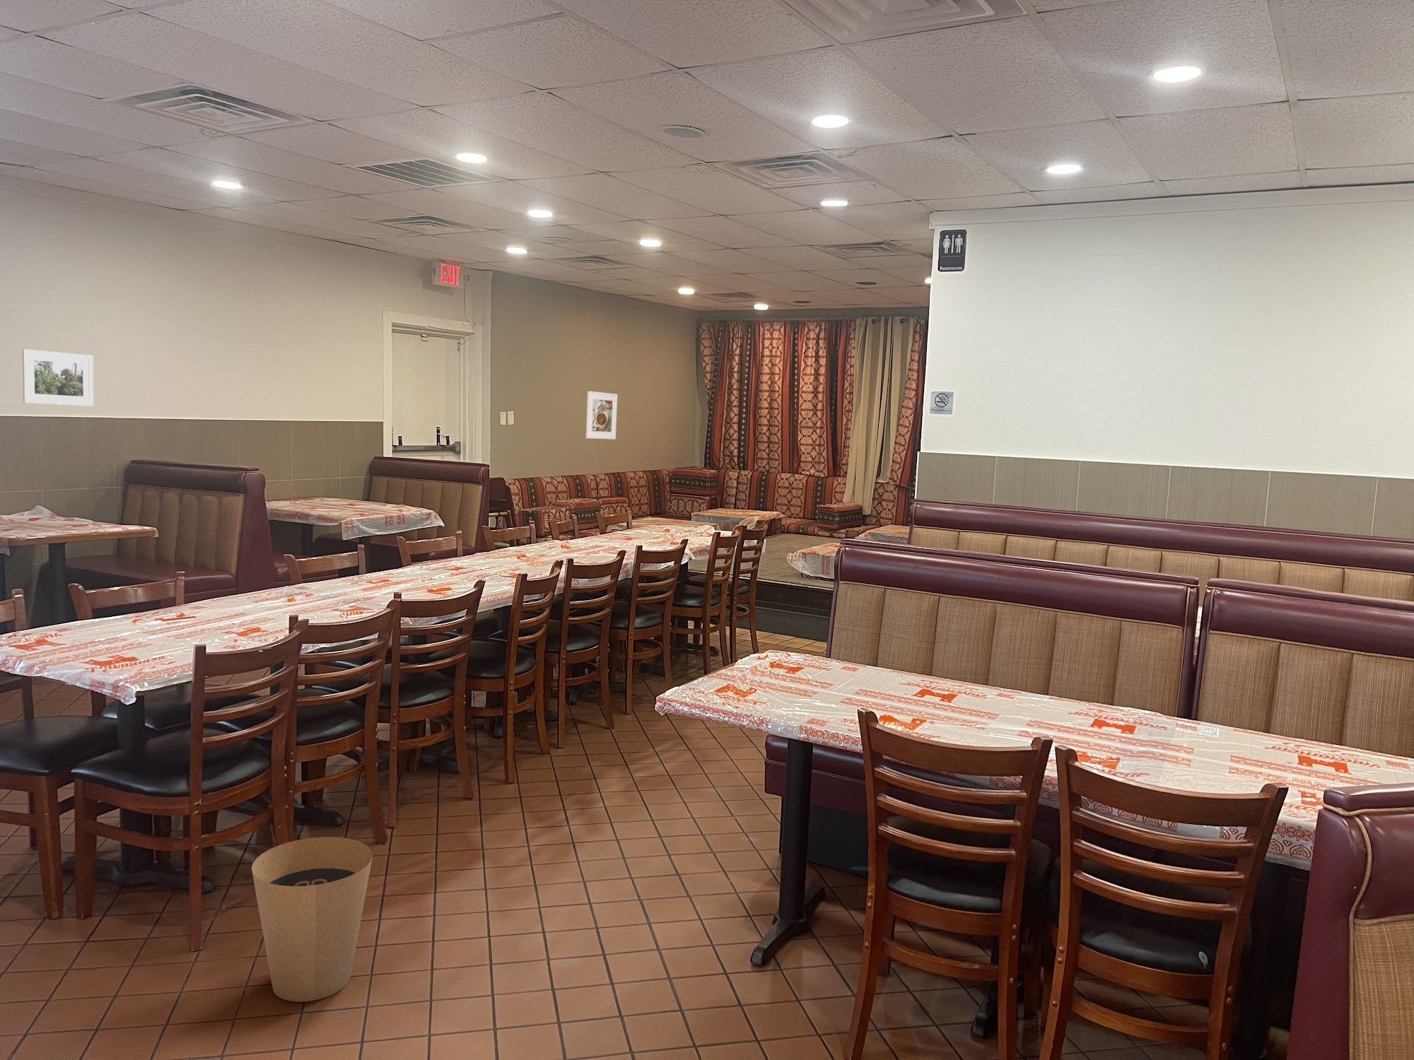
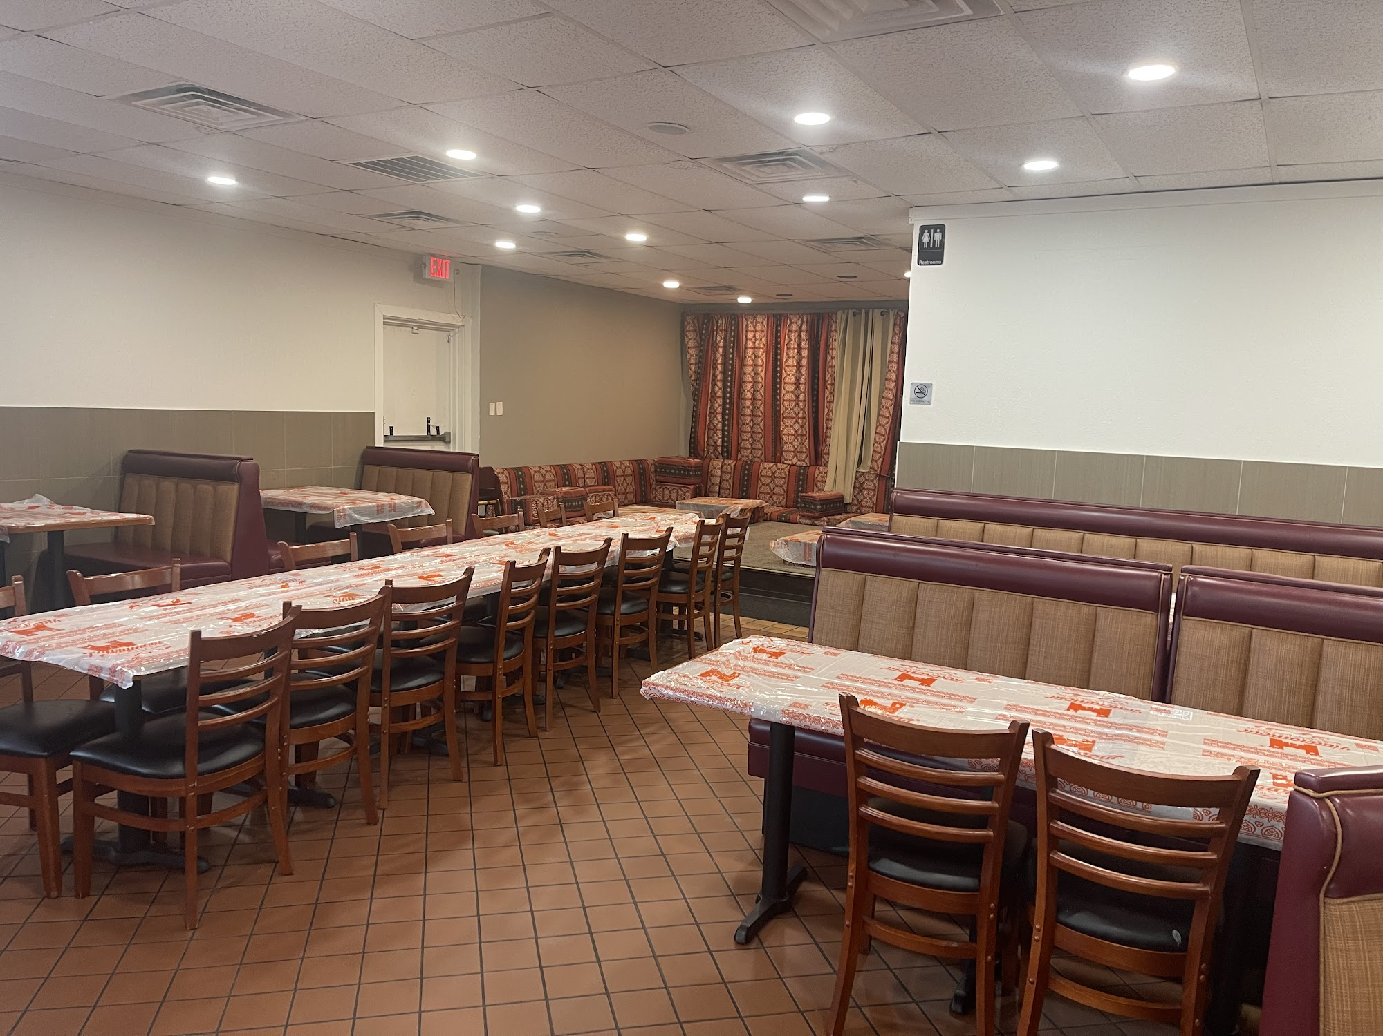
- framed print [21,349,94,408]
- trash can [251,836,373,1003]
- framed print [586,391,618,440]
